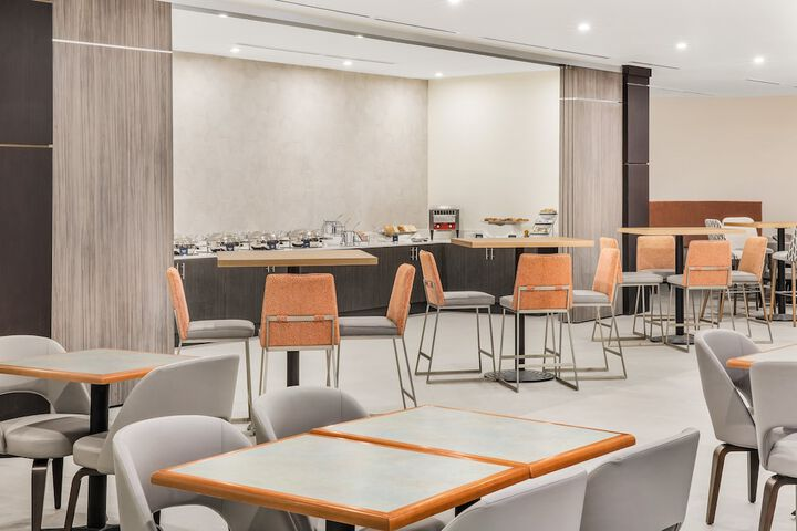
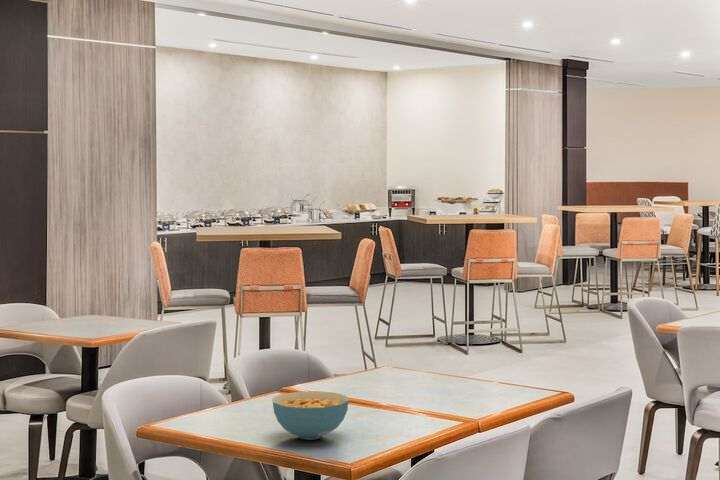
+ cereal bowl [272,390,350,441]
